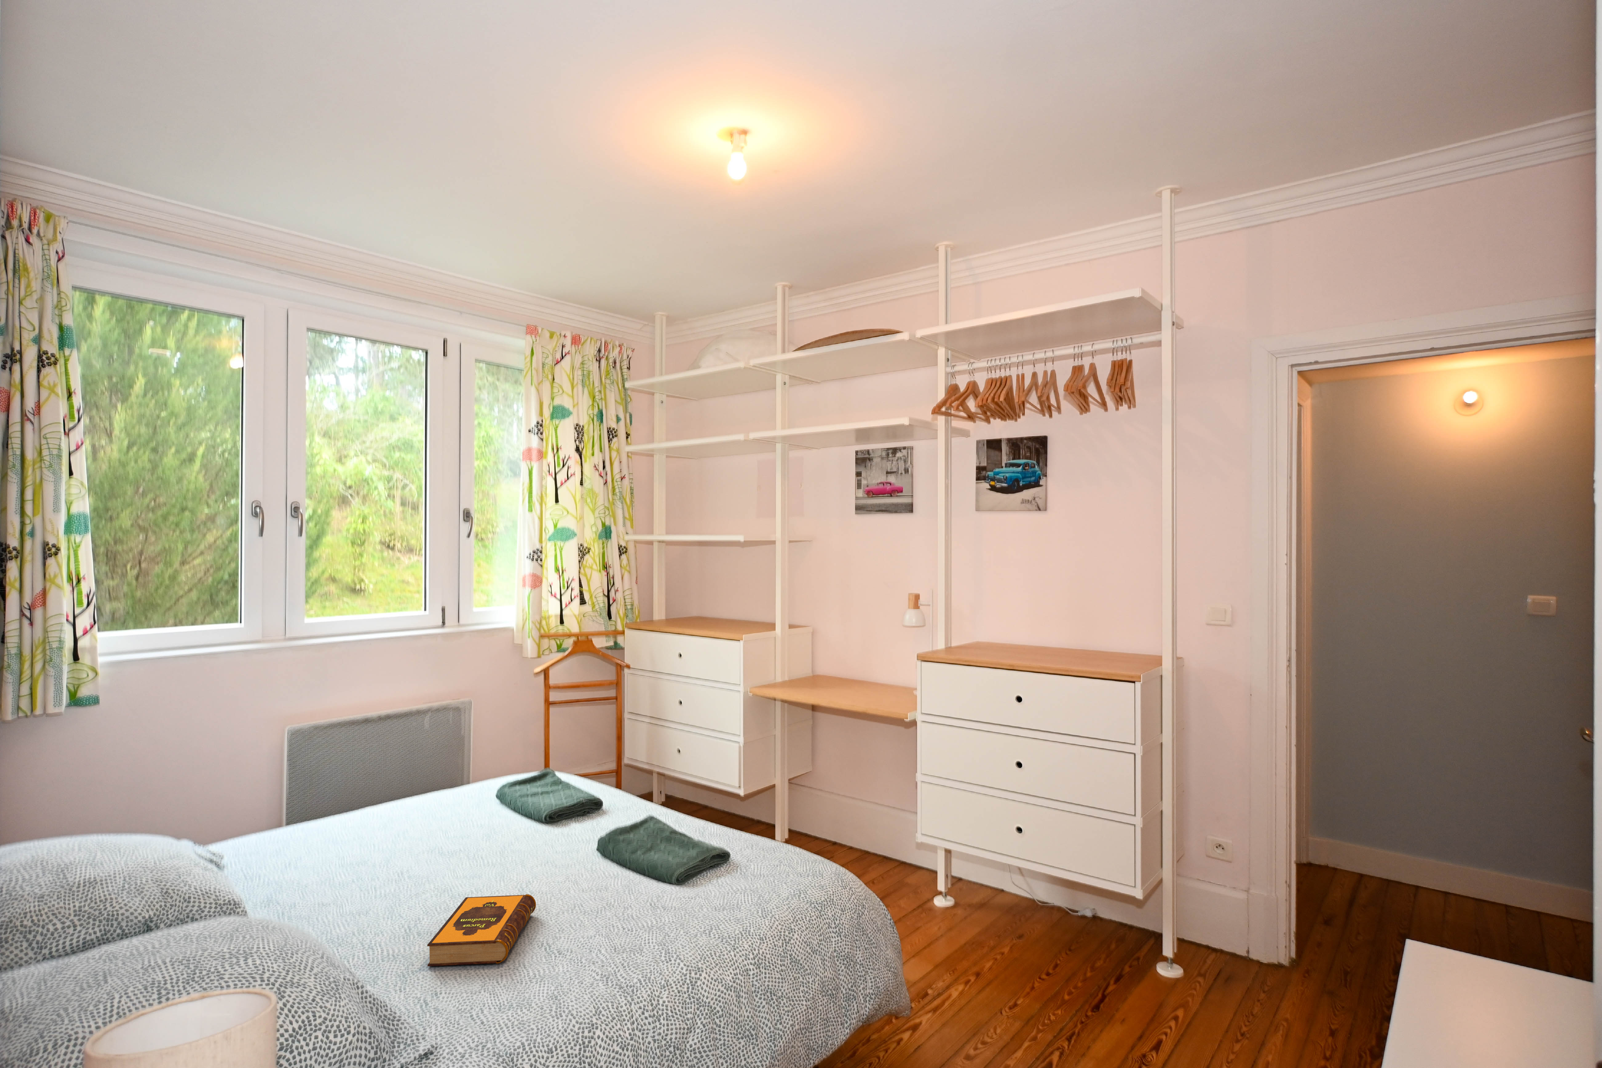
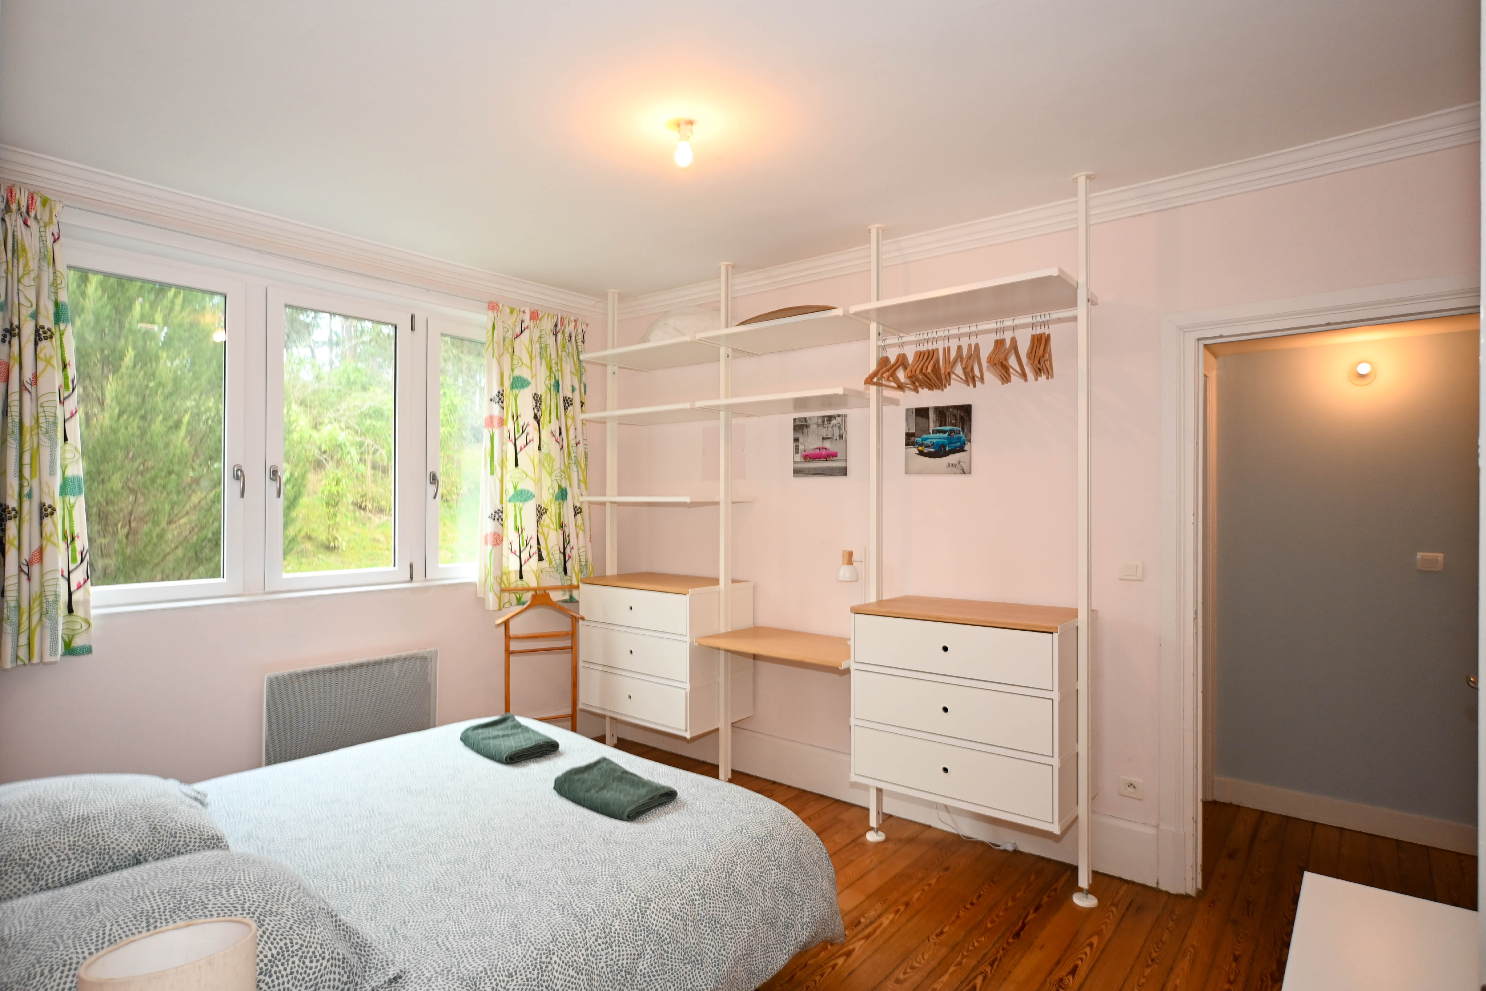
- hardback book [427,894,536,967]
